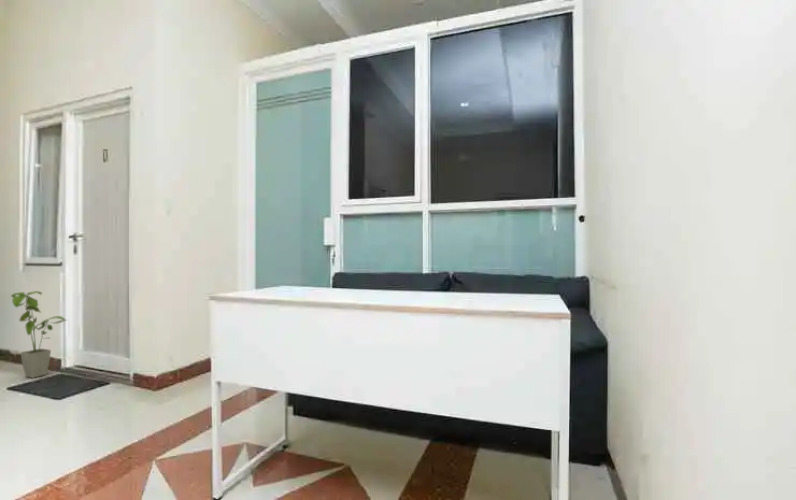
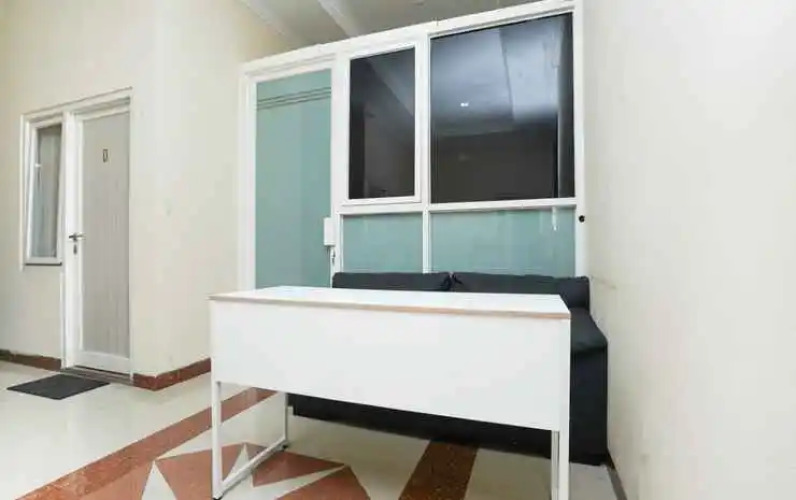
- house plant [10,290,68,379]
